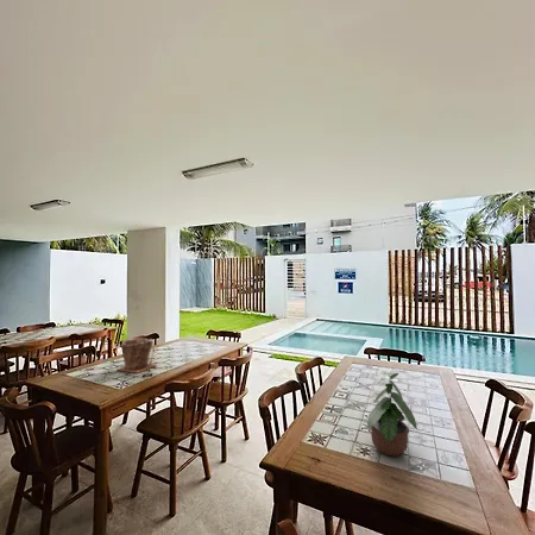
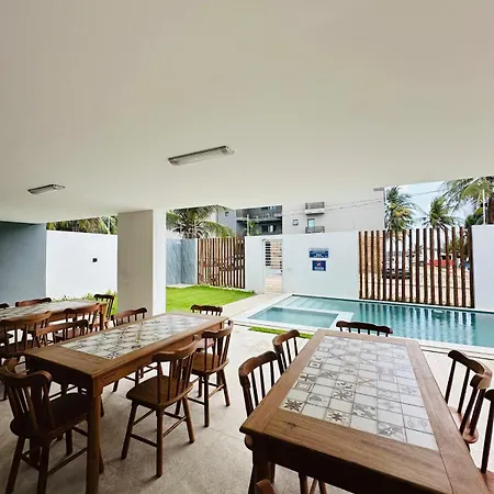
- potted plant [366,367,418,458]
- plant pot [117,338,157,374]
